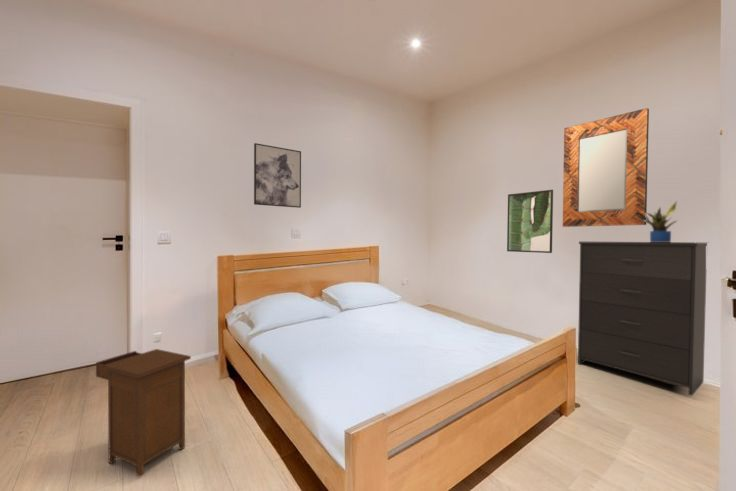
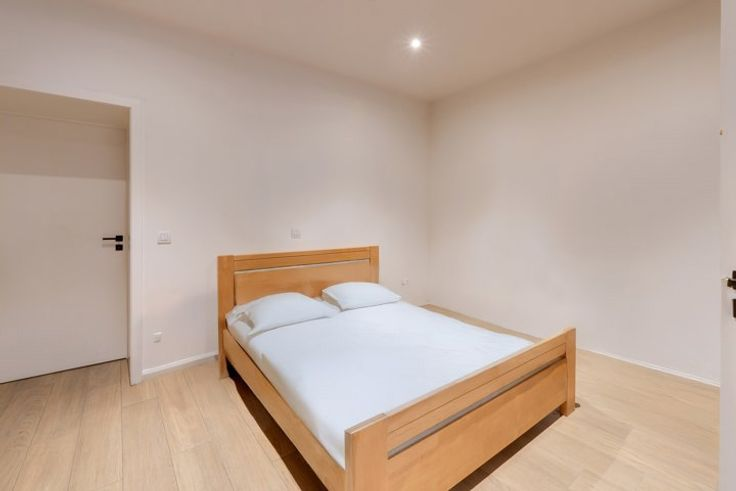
- potted plant [644,200,678,242]
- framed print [506,189,554,254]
- wall art [253,142,302,209]
- home mirror [562,107,650,228]
- nightstand [95,348,192,478]
- dresser [577,240,708,397]
